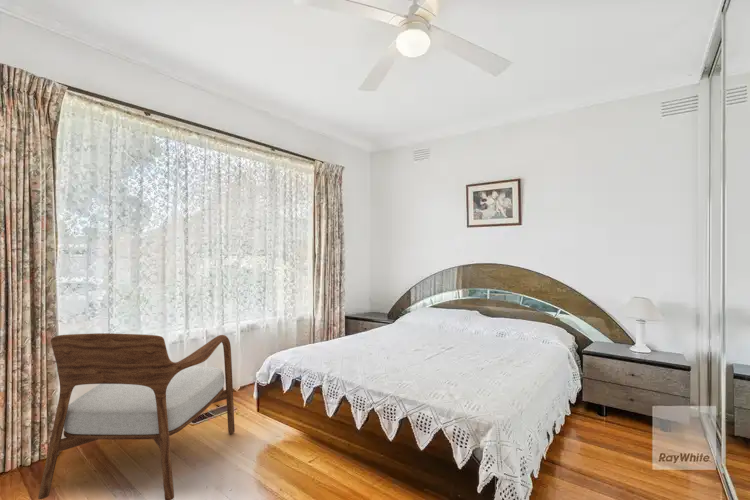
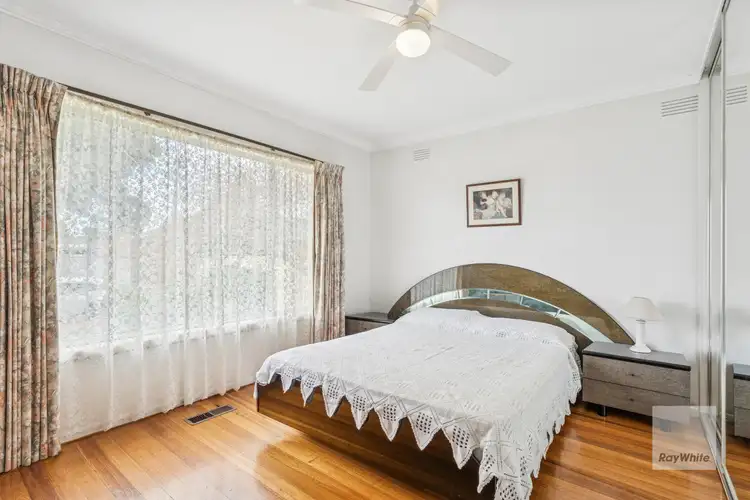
- armchair [37,332,236,500]
